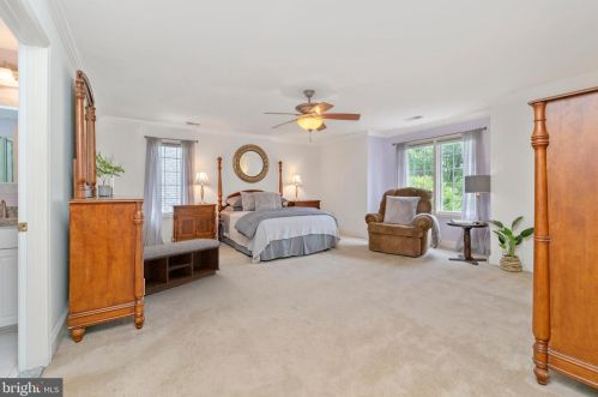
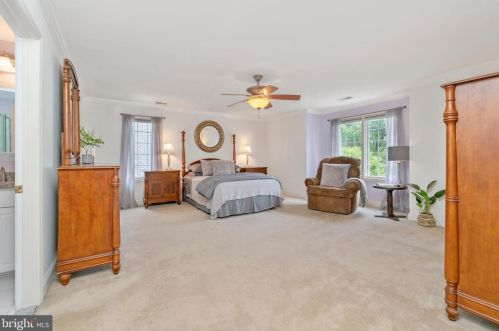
- bench [143,237,222,296]
